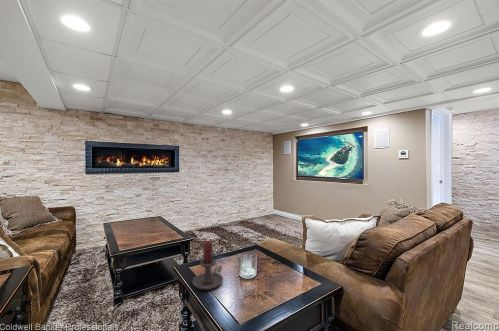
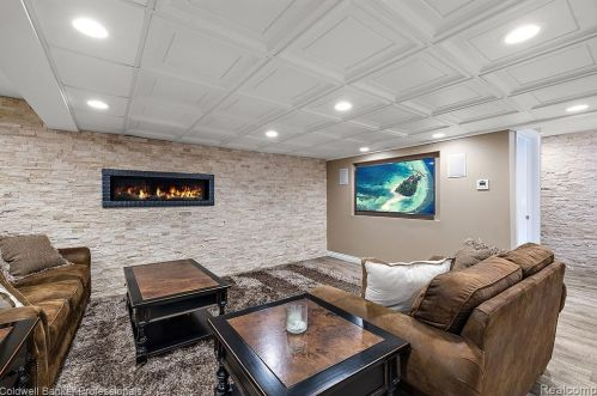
- candle holder [192,240,224,291]
